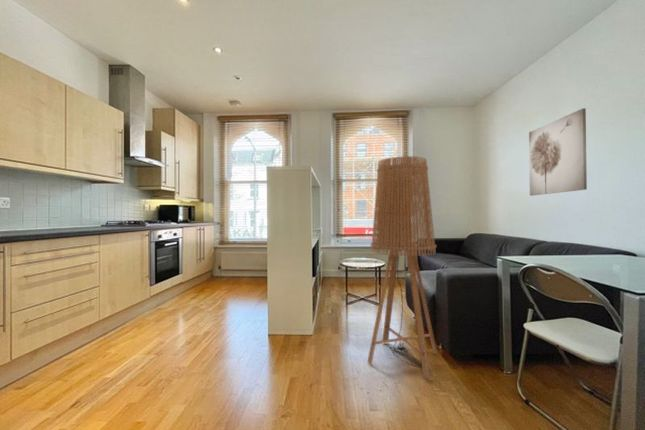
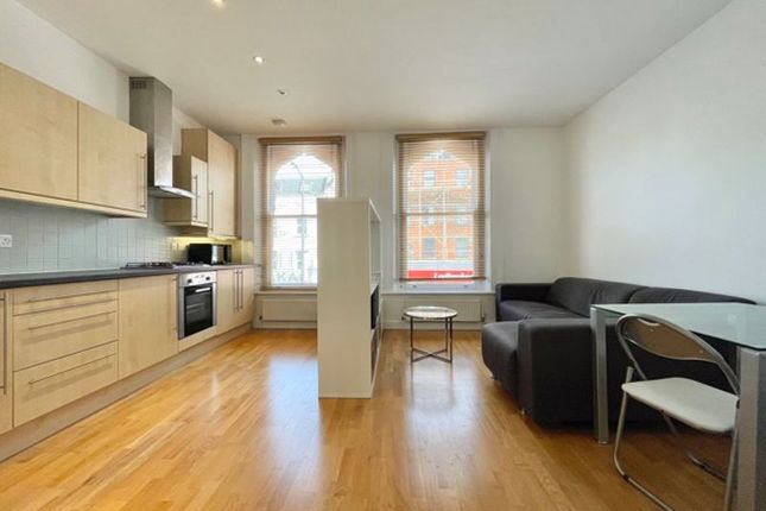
- wall art [528,107,588,197]
- floor lamp [367,155,439,380]
